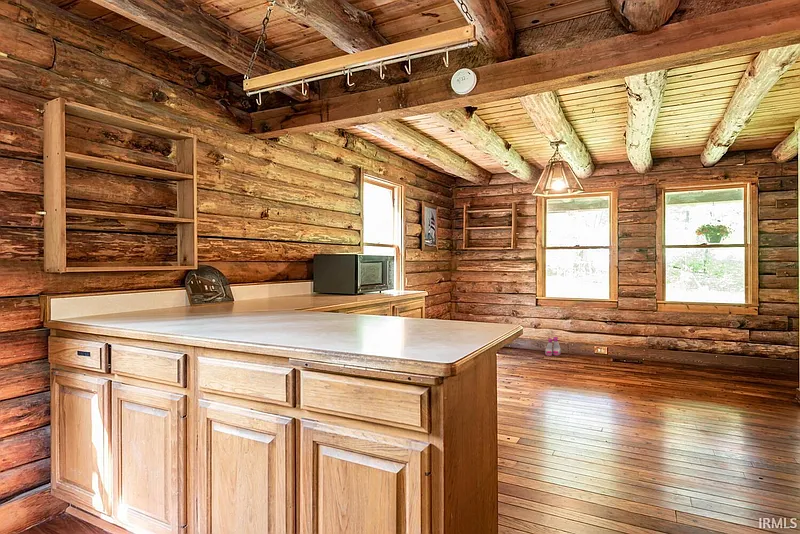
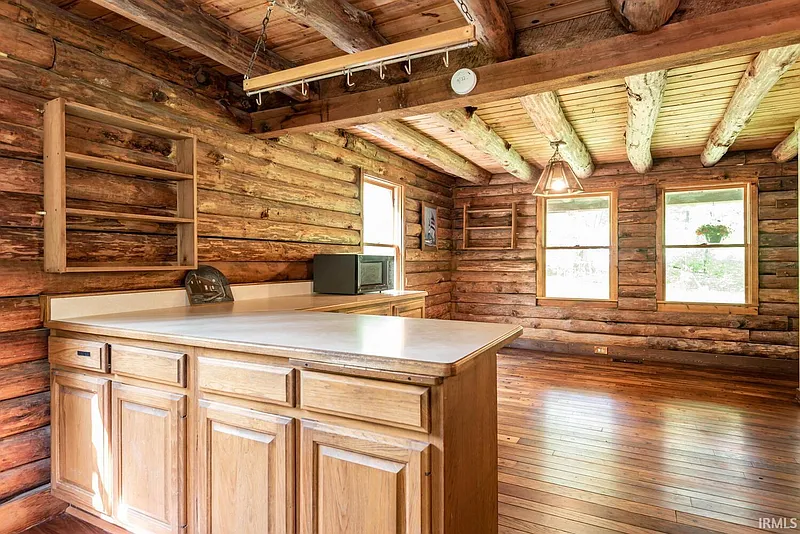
- boots [544,336,562,357]
